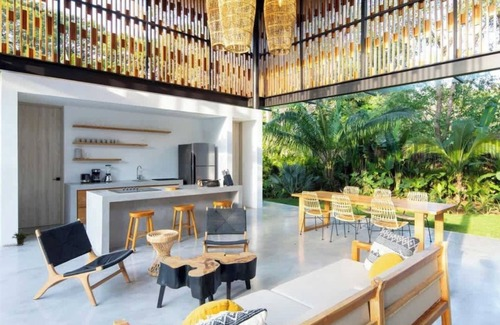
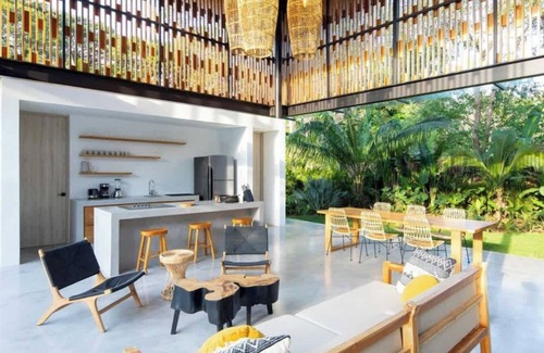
- potted plant [11,228,35,247]
